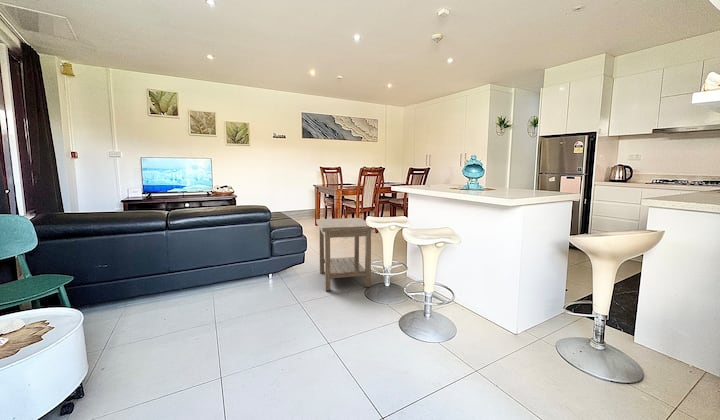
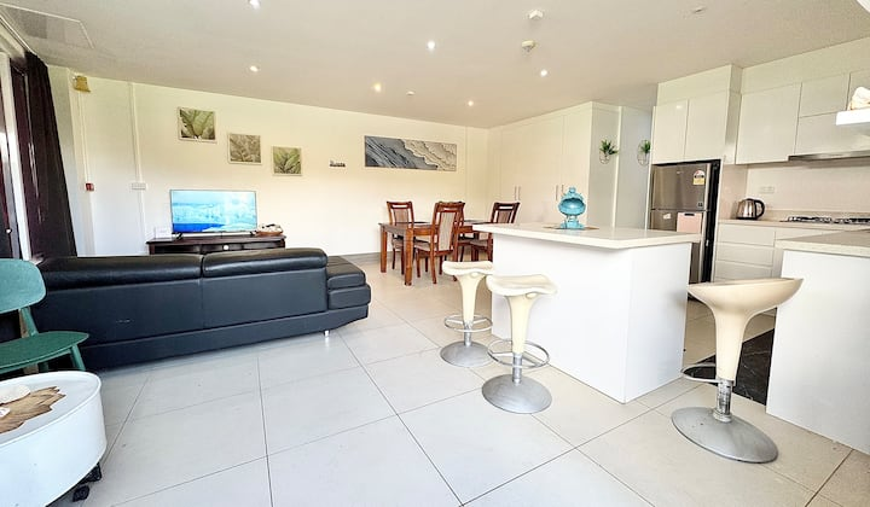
- side table [315,217,375,291]
